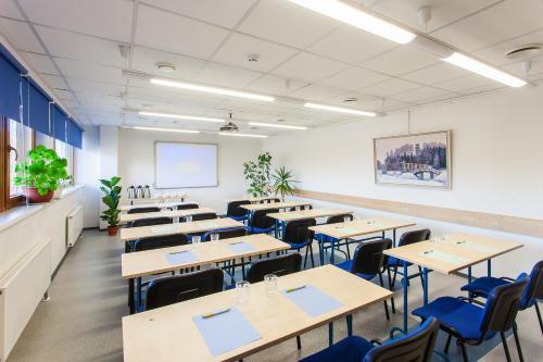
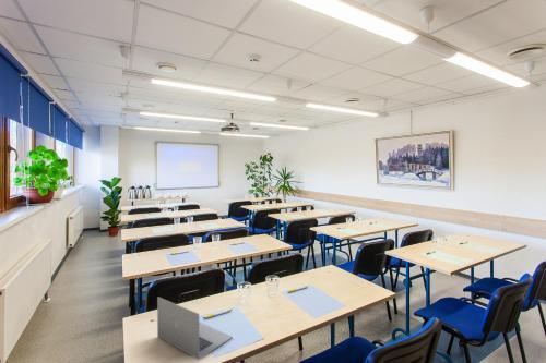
+ laptop [156,295,234,361]
